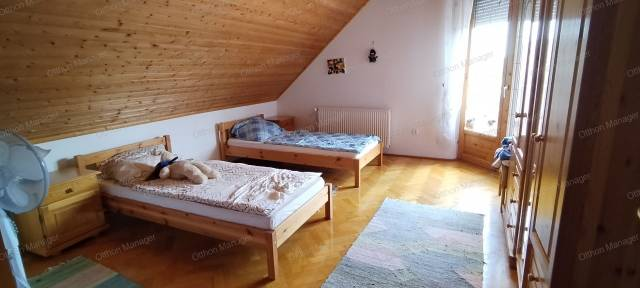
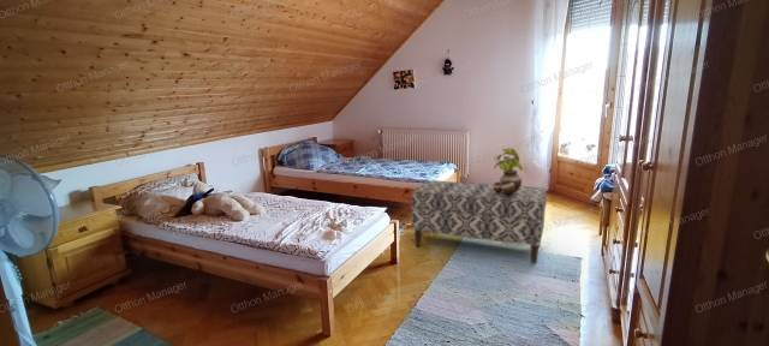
+ bench [410,179,548,264]
+ potted plant [493,147,524,196]
